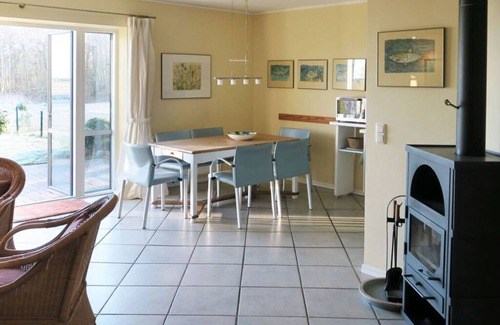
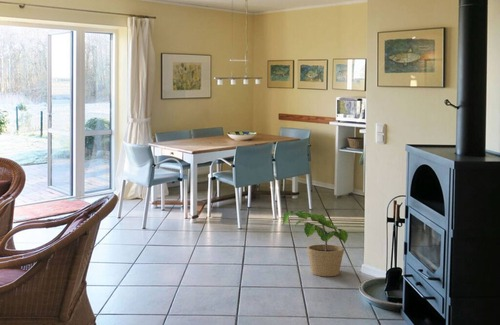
+ potted plant [282,210,349,277]
